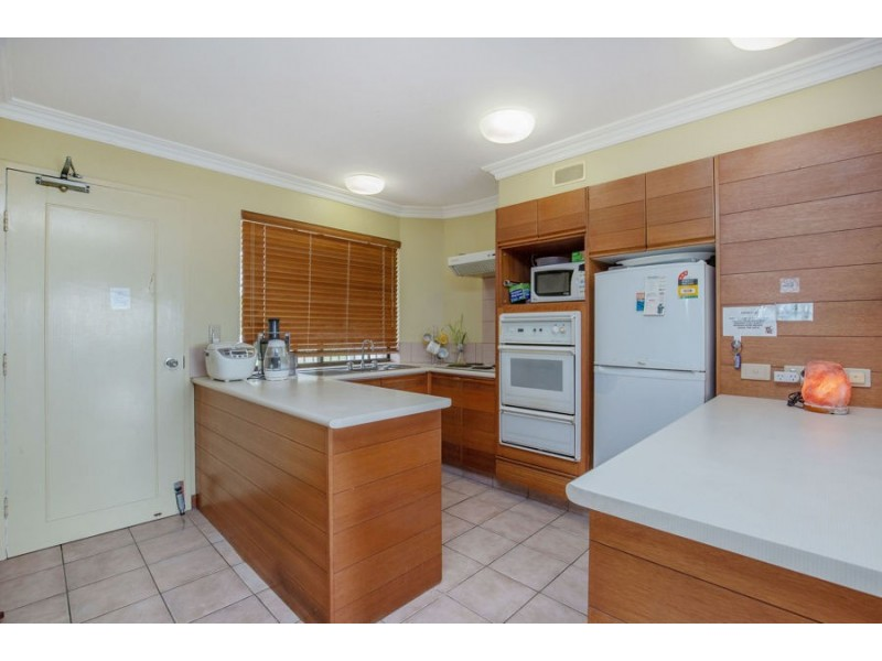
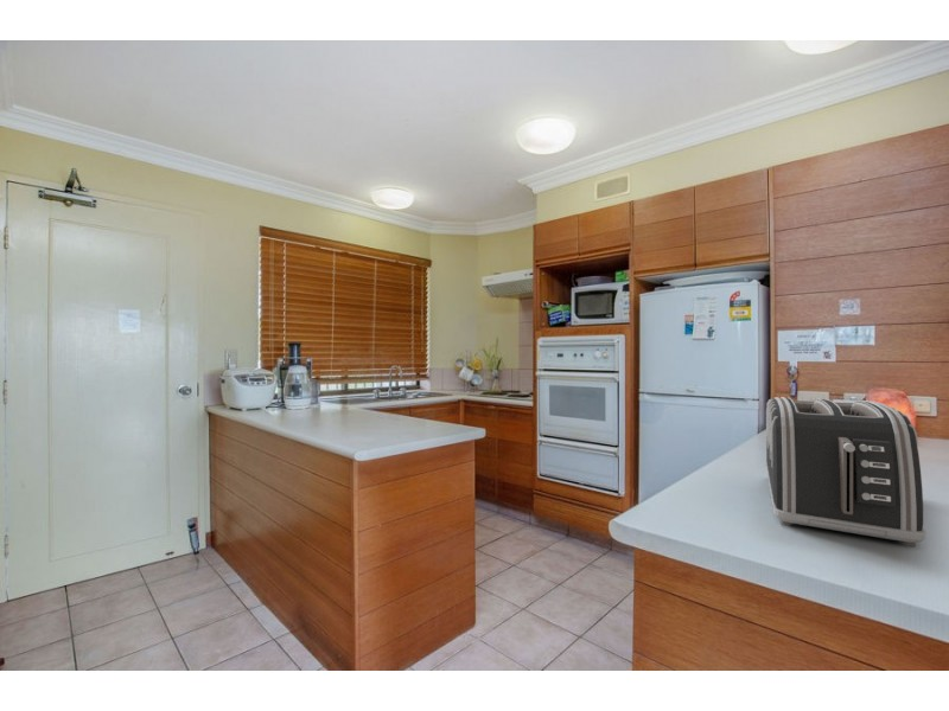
+ toaster [765,396,926,549]
